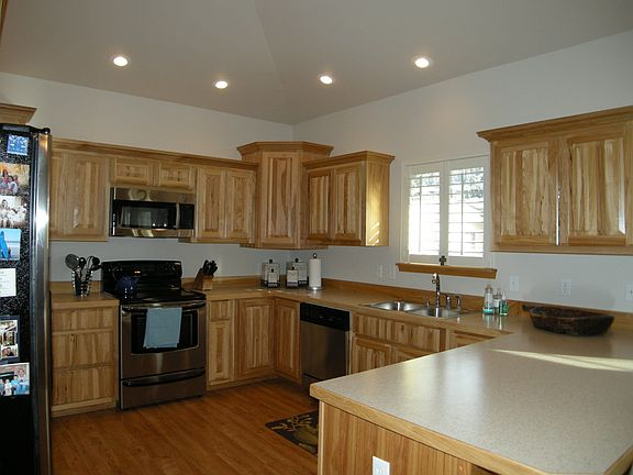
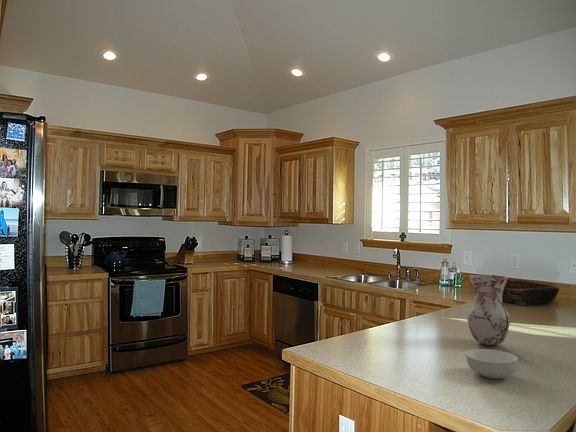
+ vase [466,273,511,346]
+ cereal bowl [465,348,519,380]
